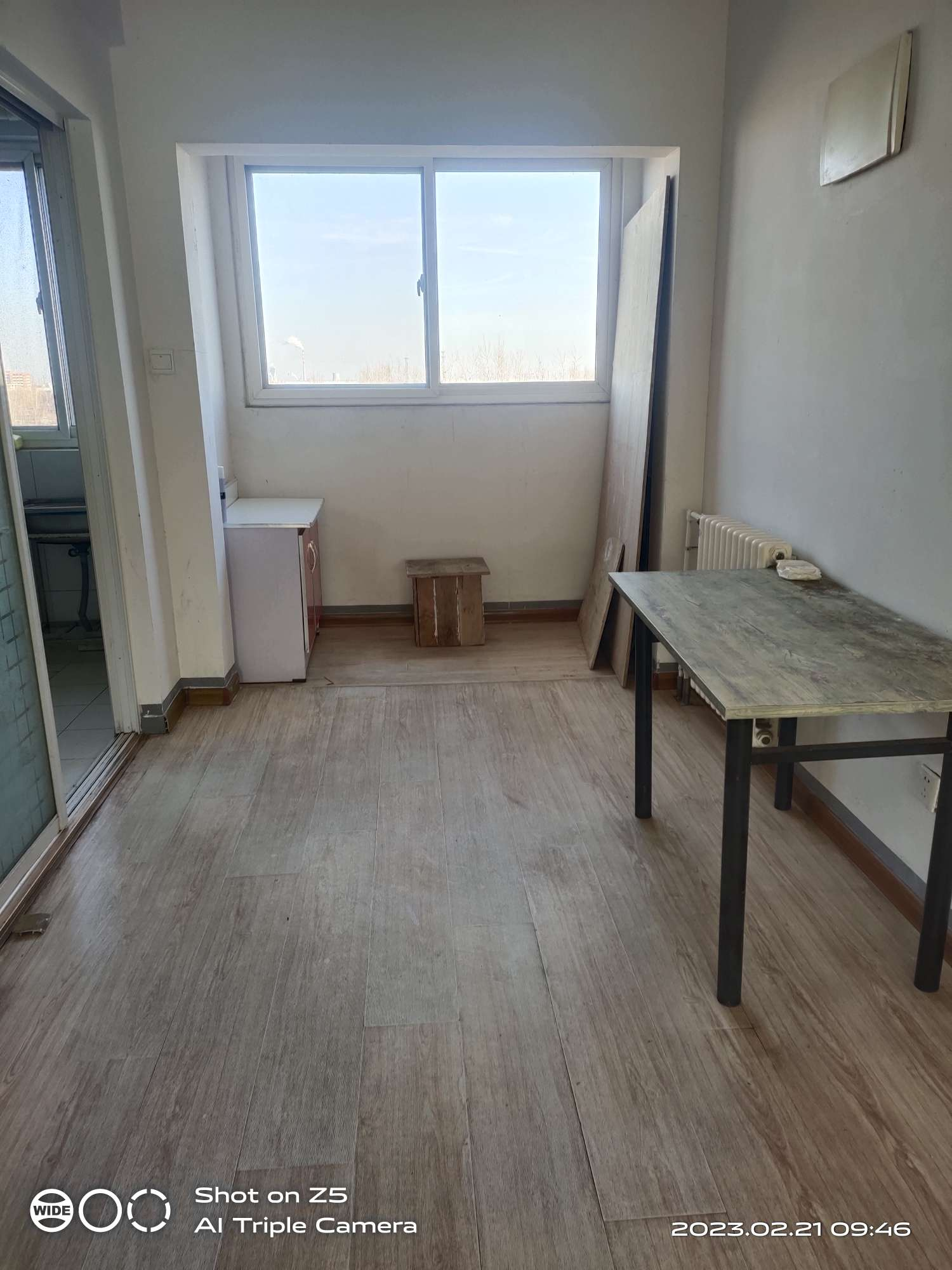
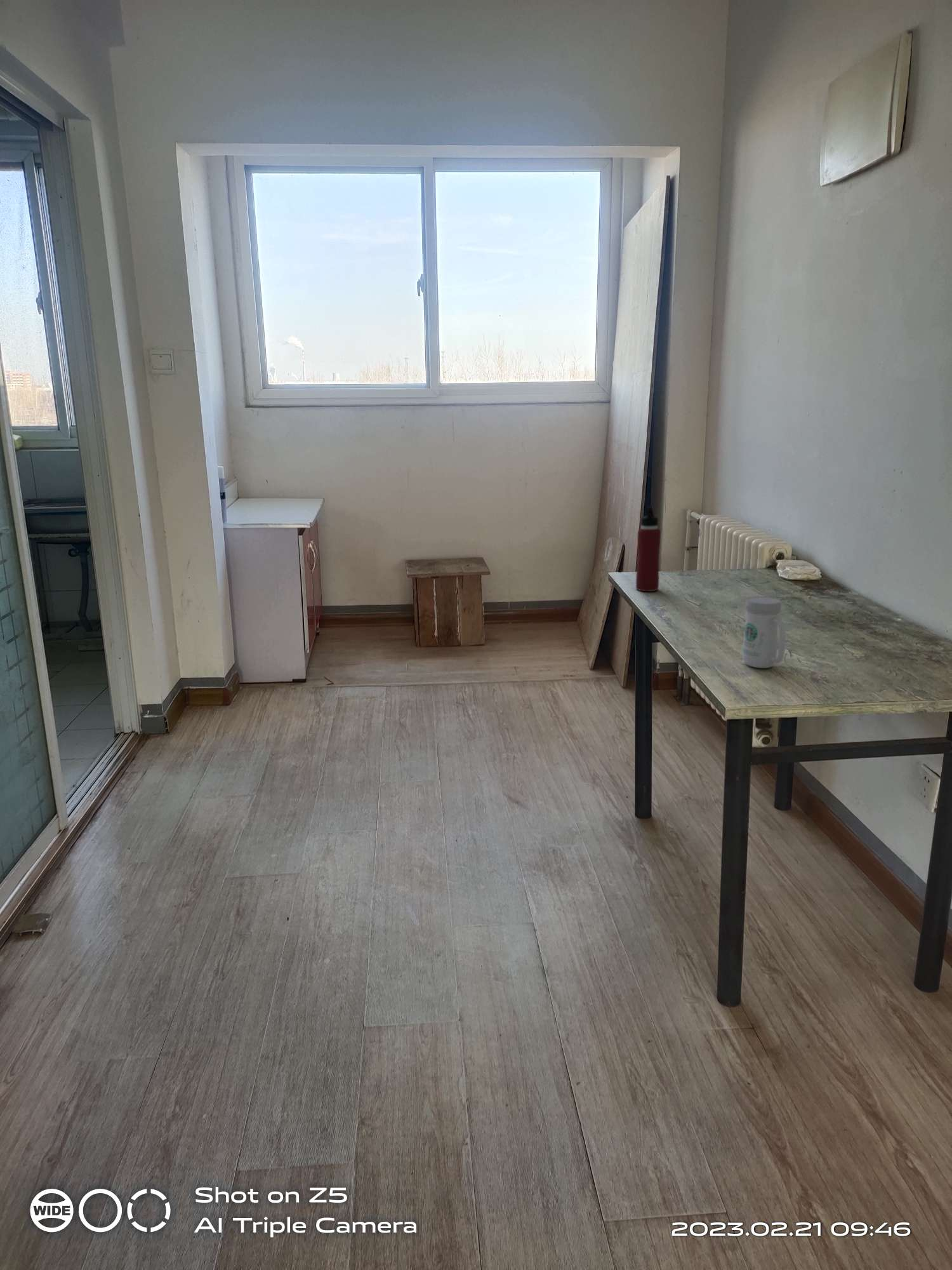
+ mug [742,596,786,669]
+ water bottle [635,505,661,592]
